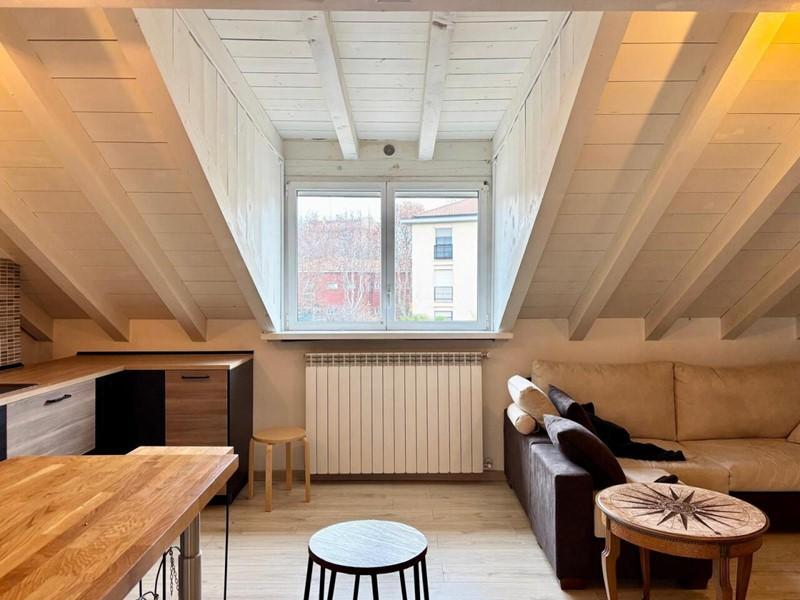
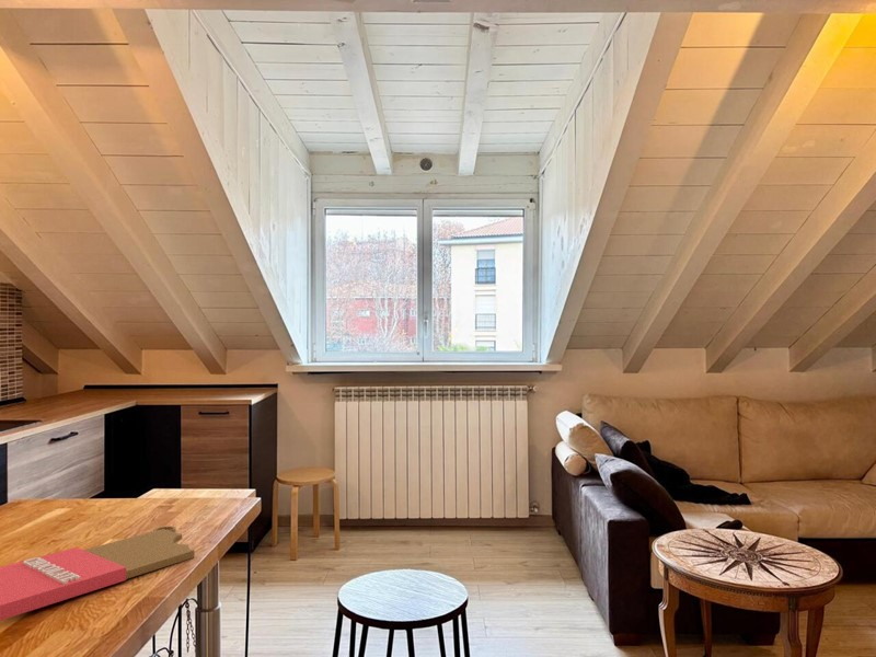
+ cutting board [0,526,195,622]
